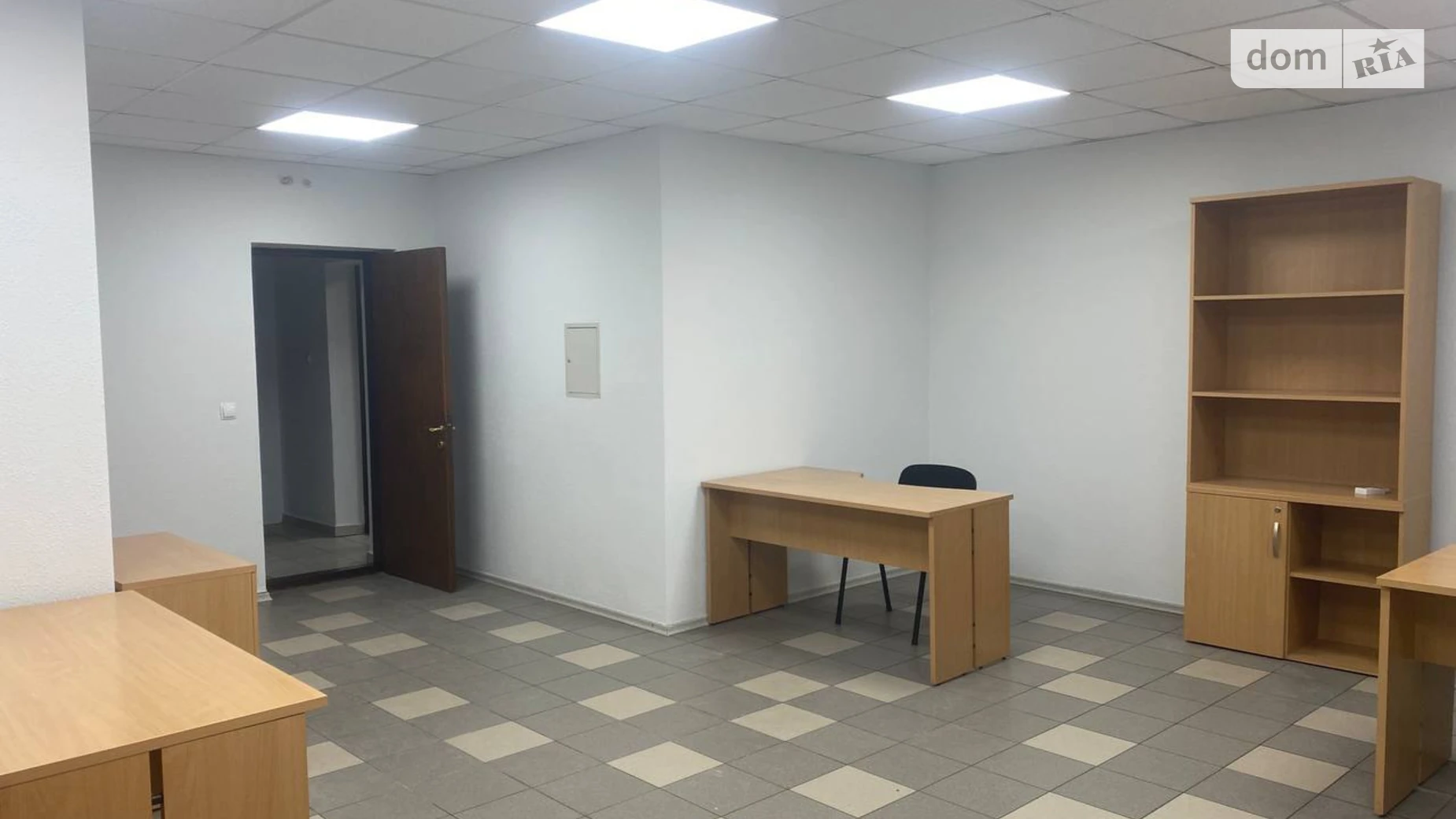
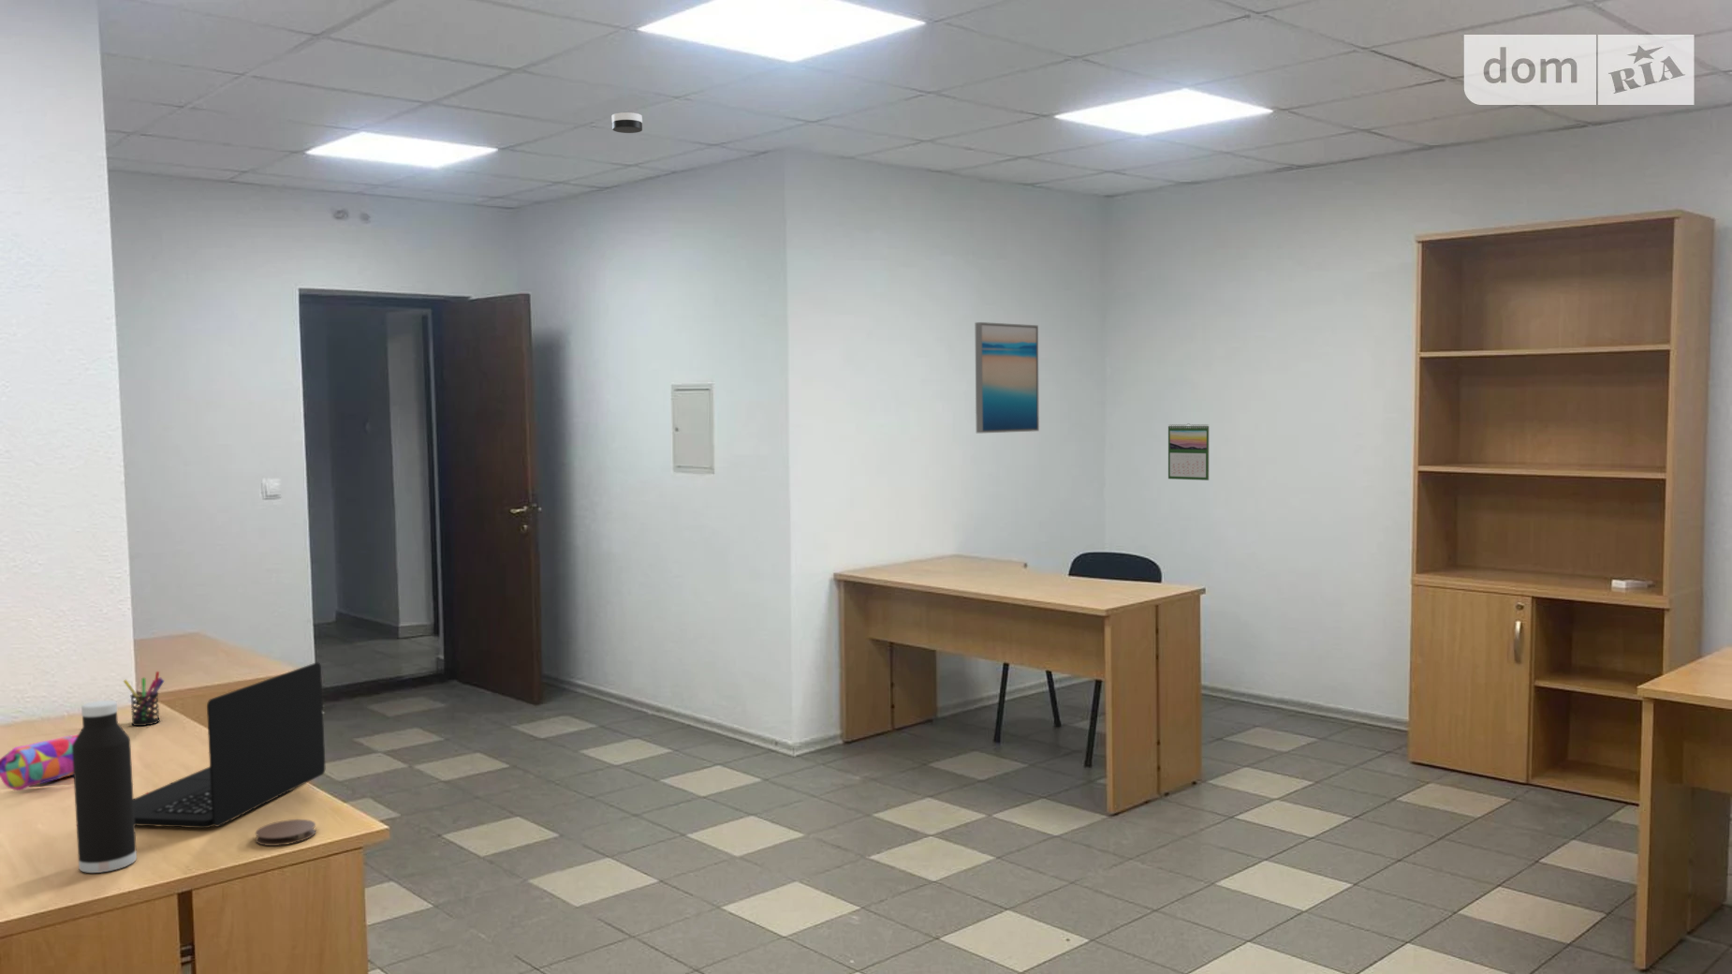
+ coaster [253,818,318,847]
+ pen holder [123,671,165,727]
+ pencil case [0,734,79,791]
+ water bottle [73,699,138,874]
+ smoke detector [611,112,644,134]
+ calendar [1167,422,1210,482]
+ wall art [974,321,1040,434]
+ laptop [133,662,326,829]
